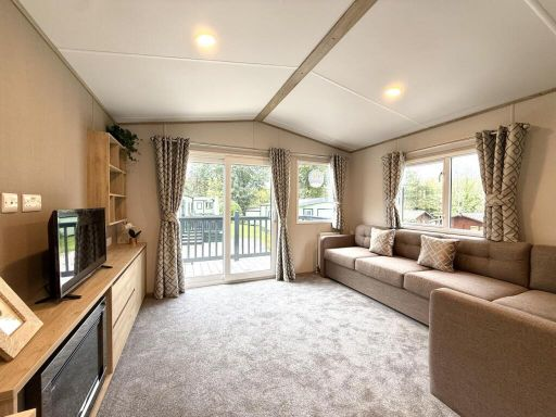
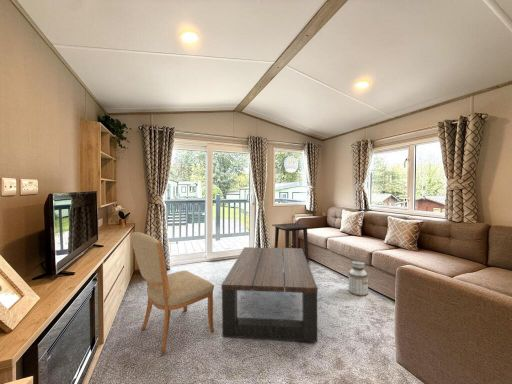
+ planter [347,259,370,297]
+ side table [271,222,312,264]
+ chair [130,231,215,355]
+ coffee table [220,246,318,343]
